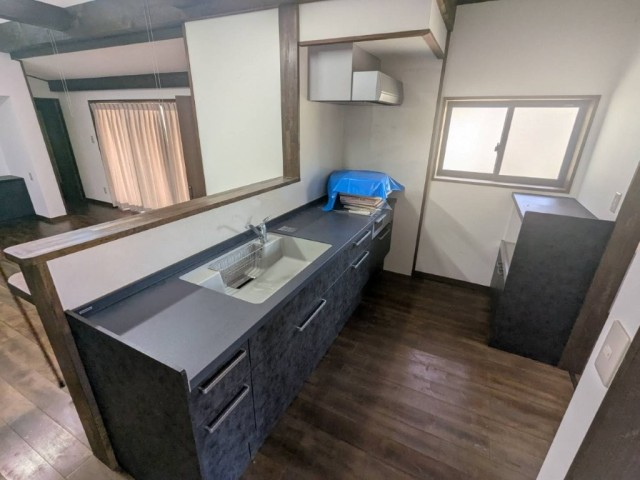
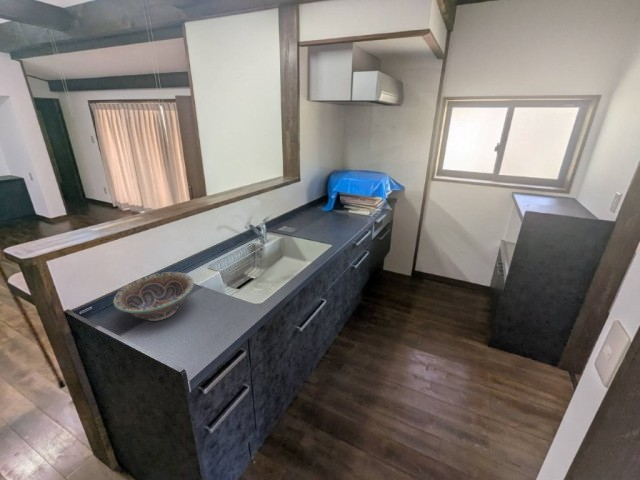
+ decorative bowl [112,271,195,322]
